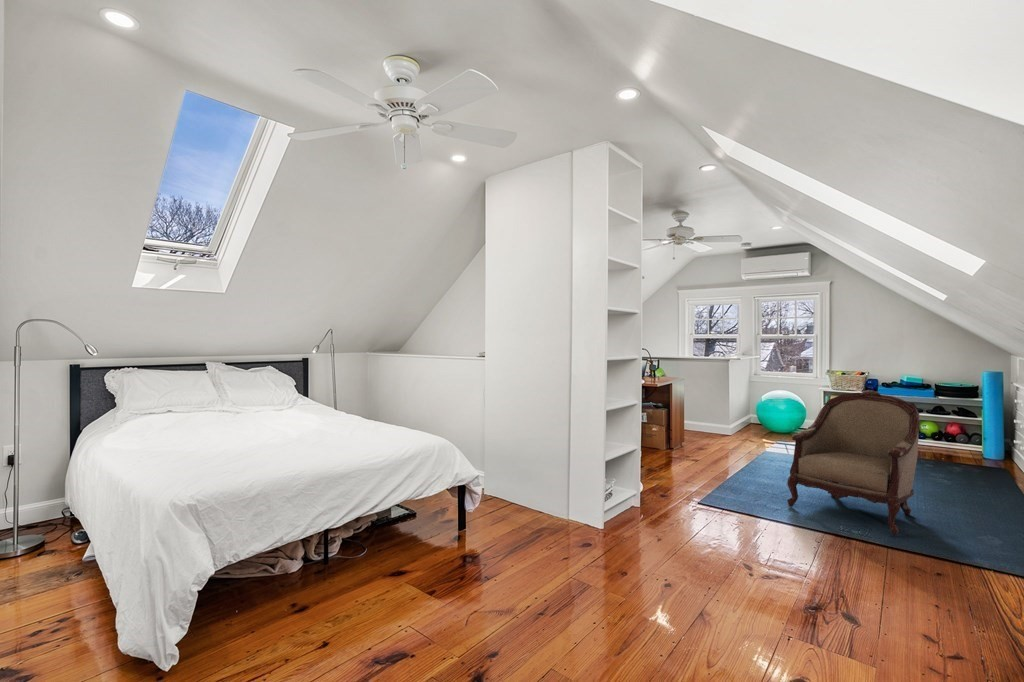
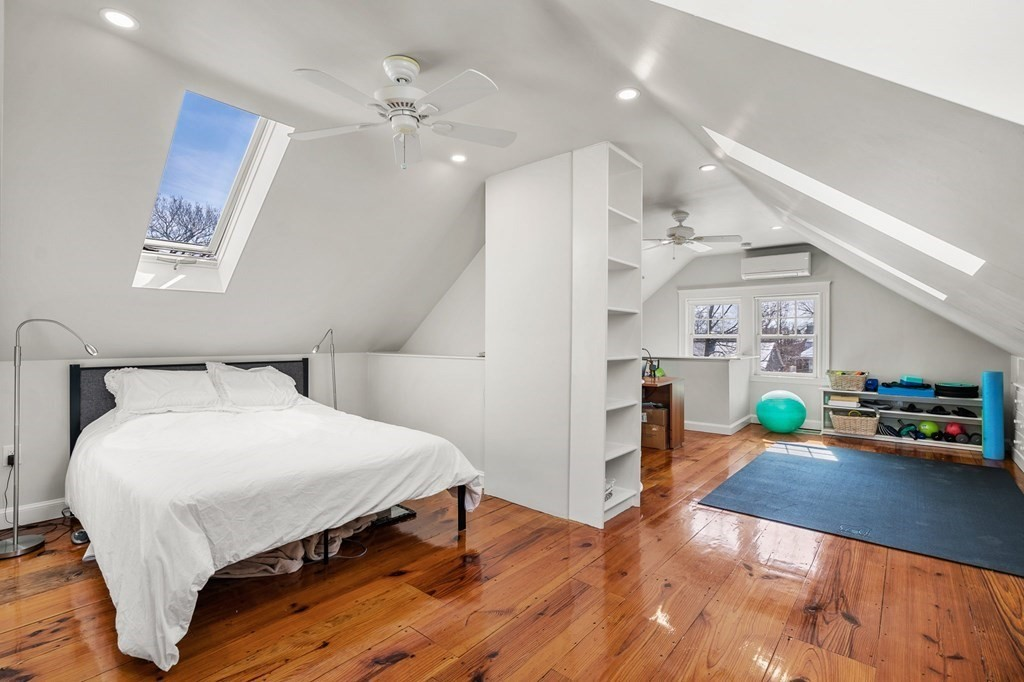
- armchair [786,389,920,536]
